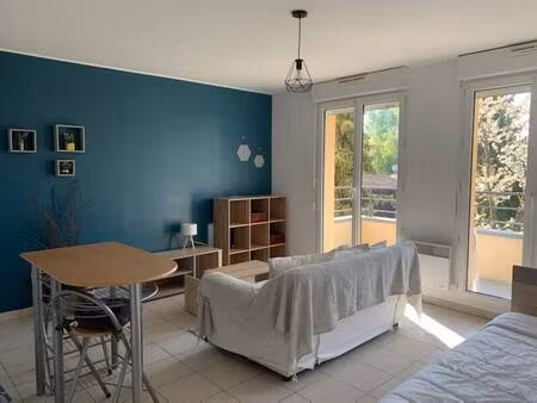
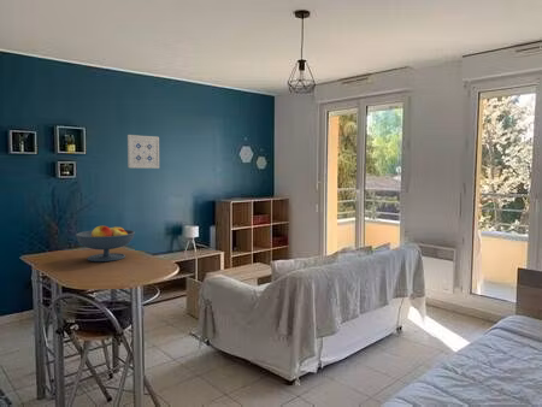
+ wall art [126,134,160,170]
+ fruit bowl [75,224,136,263]
